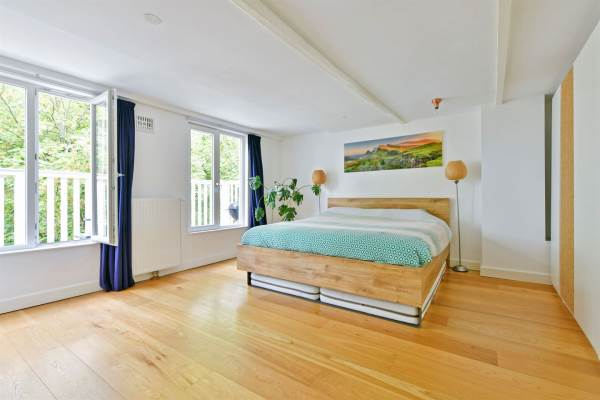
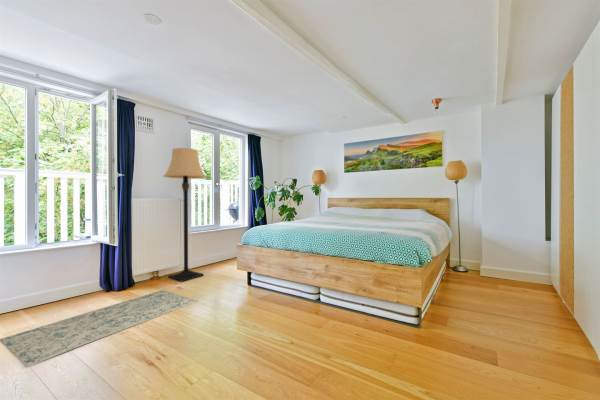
+ lamp [162,147,208,282]
+ rug [0,289,199,368]
